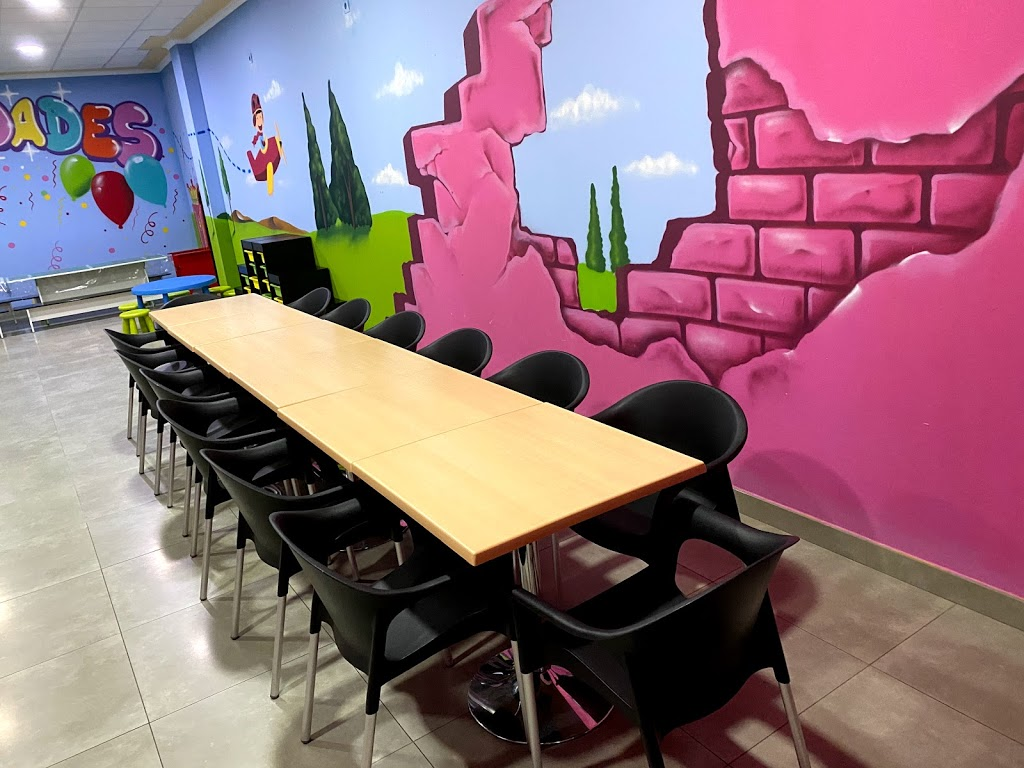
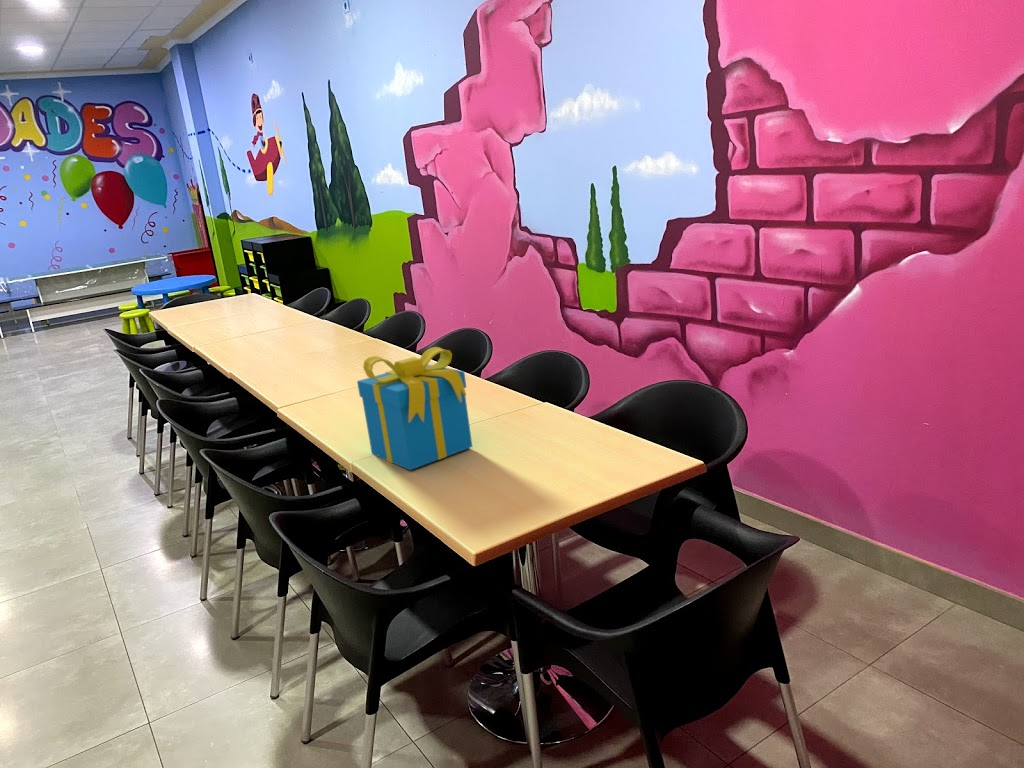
+ gift box [356,346,473,471]
